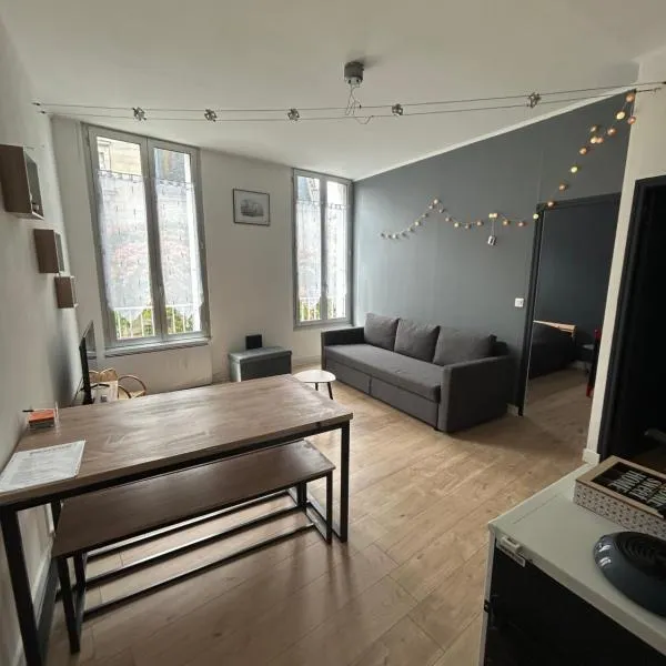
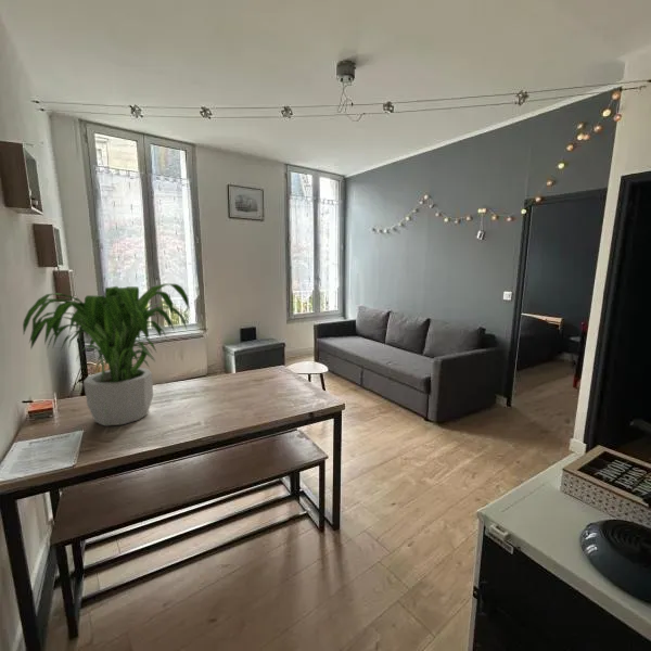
+ potted plant [22,283,191,426]
